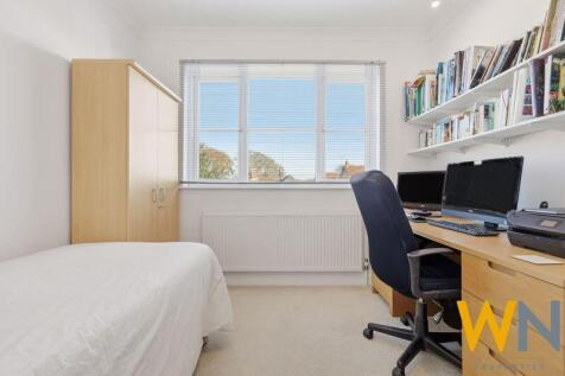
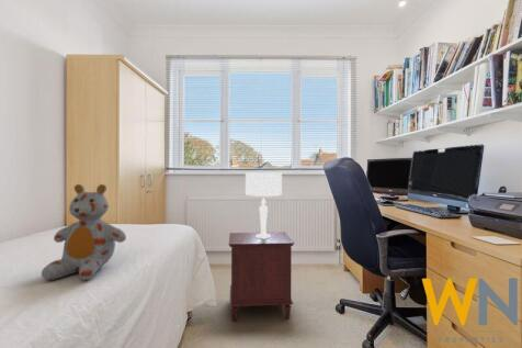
+ table lamp [245,171,283,238]
+ nightstand [228,231,295,322]
+ stuffed bear [41,183,127,281]
